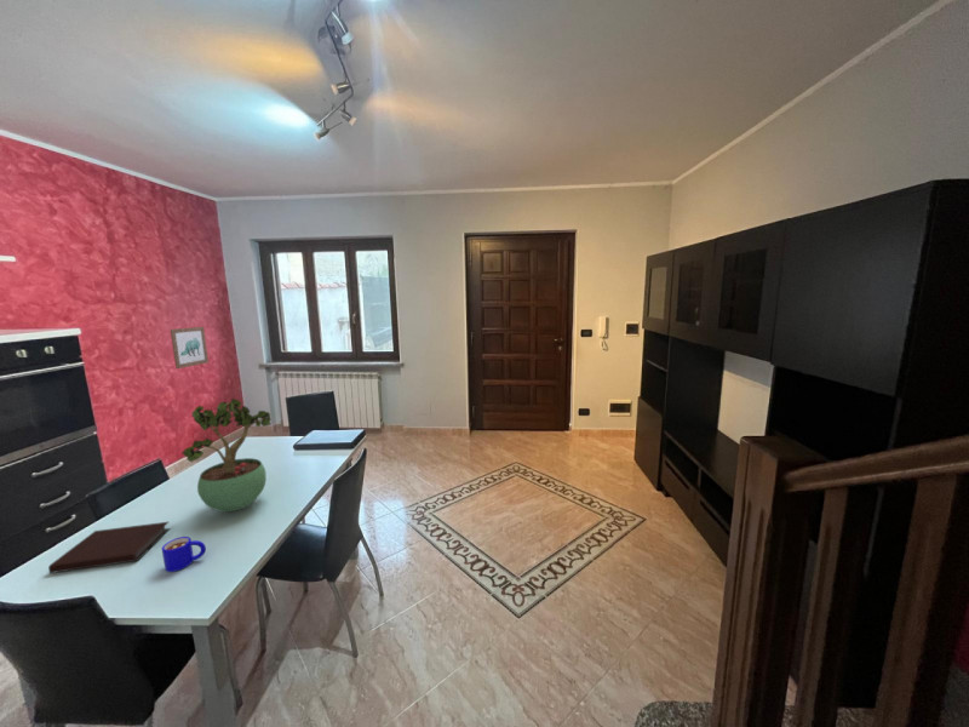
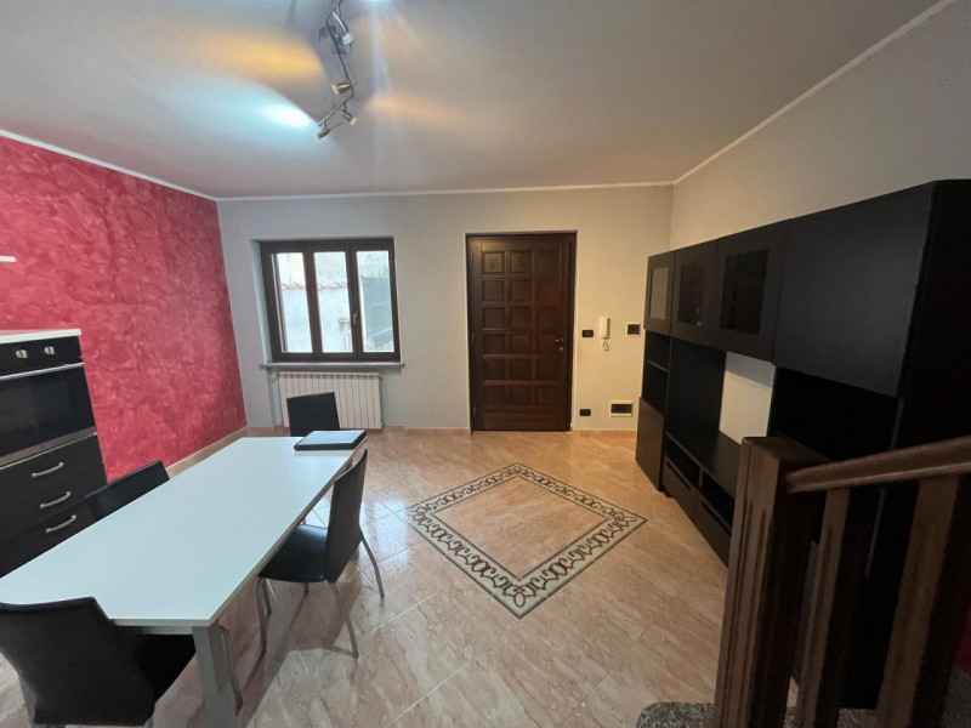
- mug [161,536,207,573]
- wall art [170,326,210,370]
- notebook [47,521,171,574]
- potted plant [180,397,273,513]
